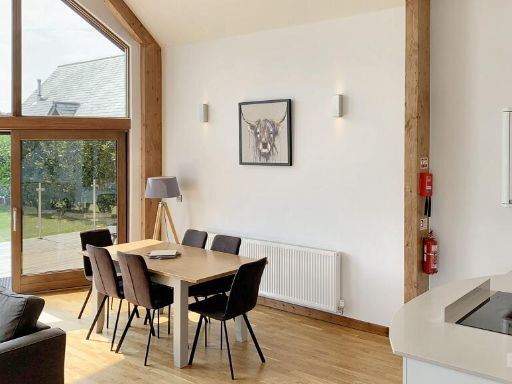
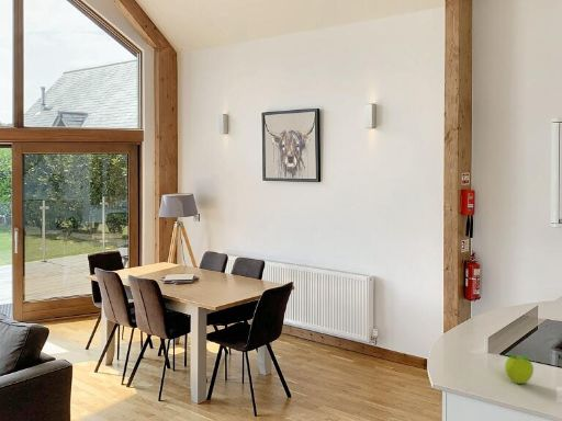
+ fruit [504,352,535,385]
